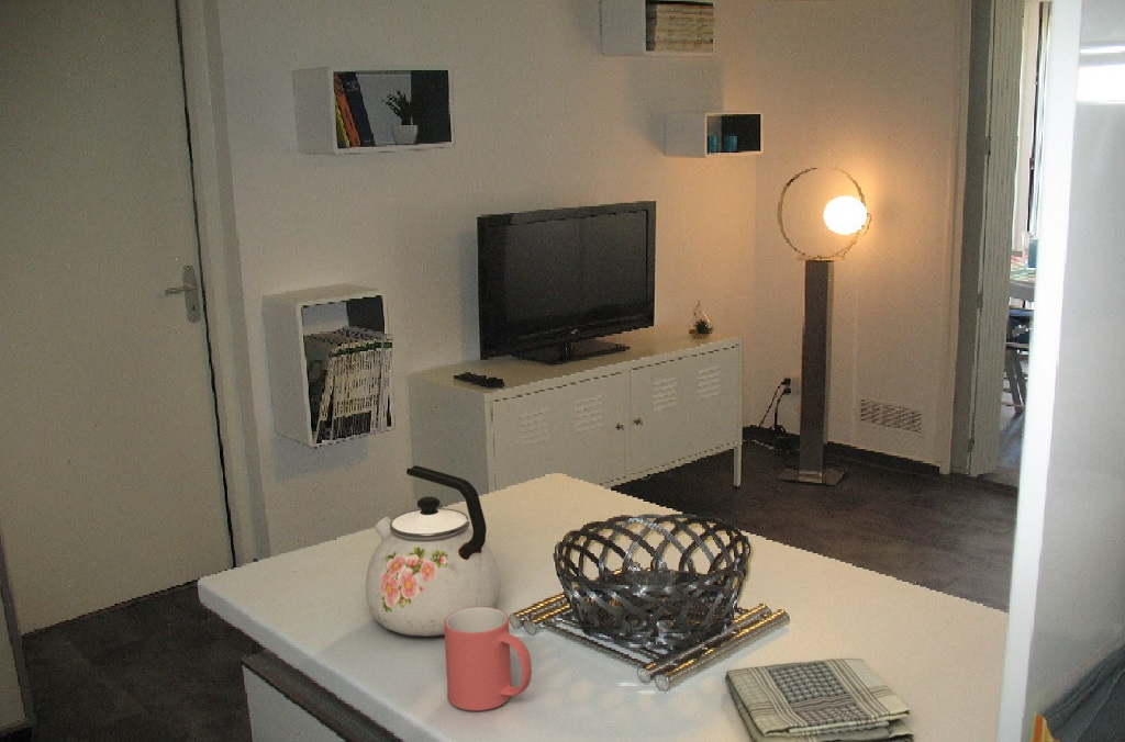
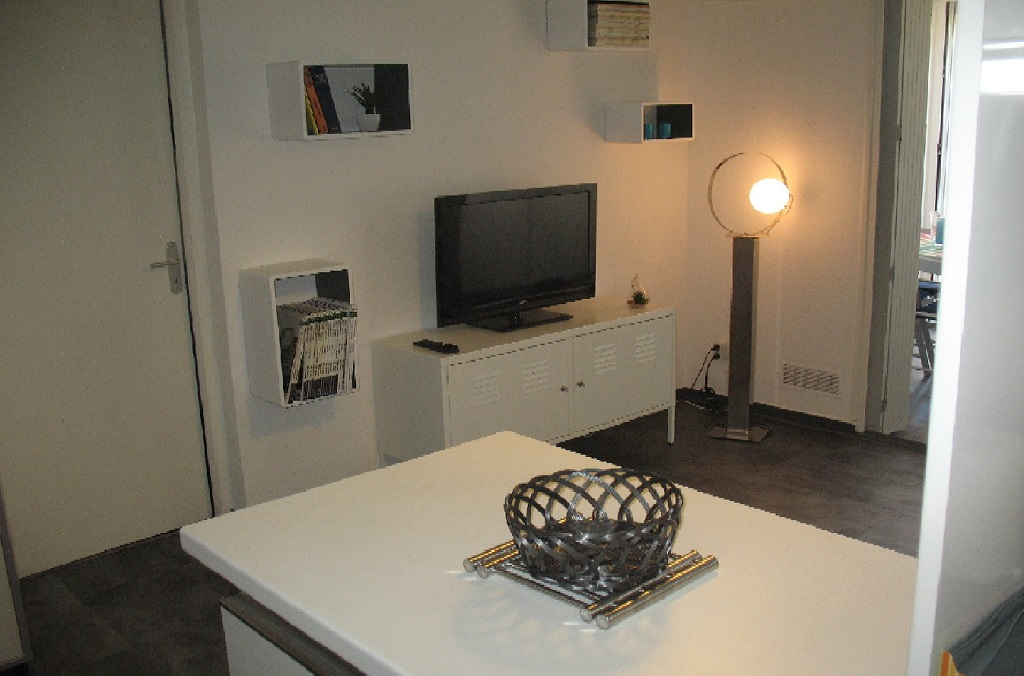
- mug [444,607,533,712]
- dish towel [724,657,916,742]
- kettle [365,464,501,638]
